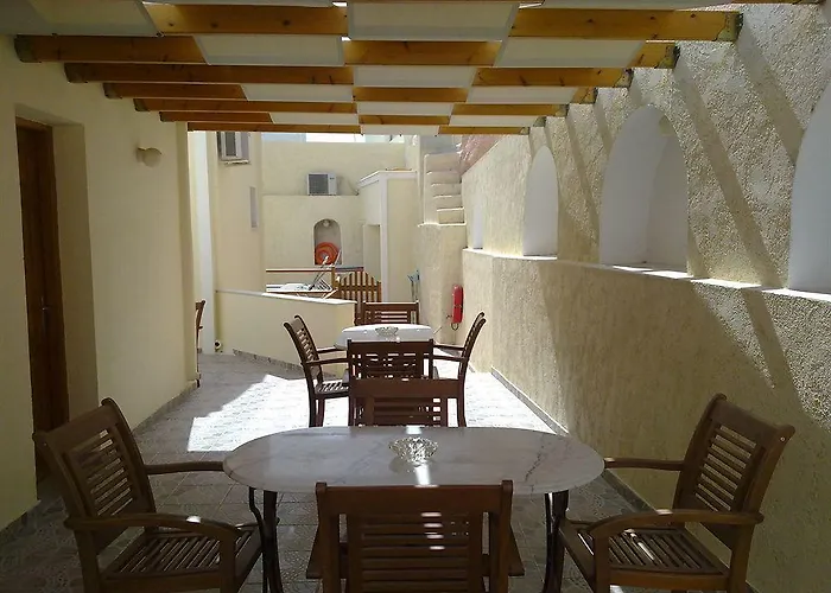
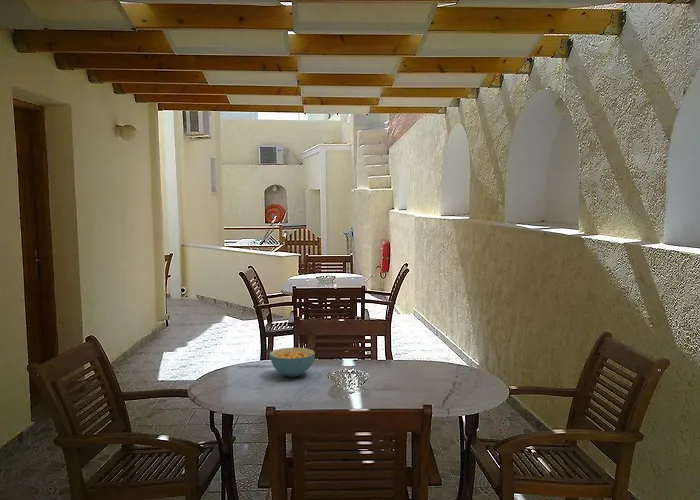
+ cereal bowl [268,347,316,378]
